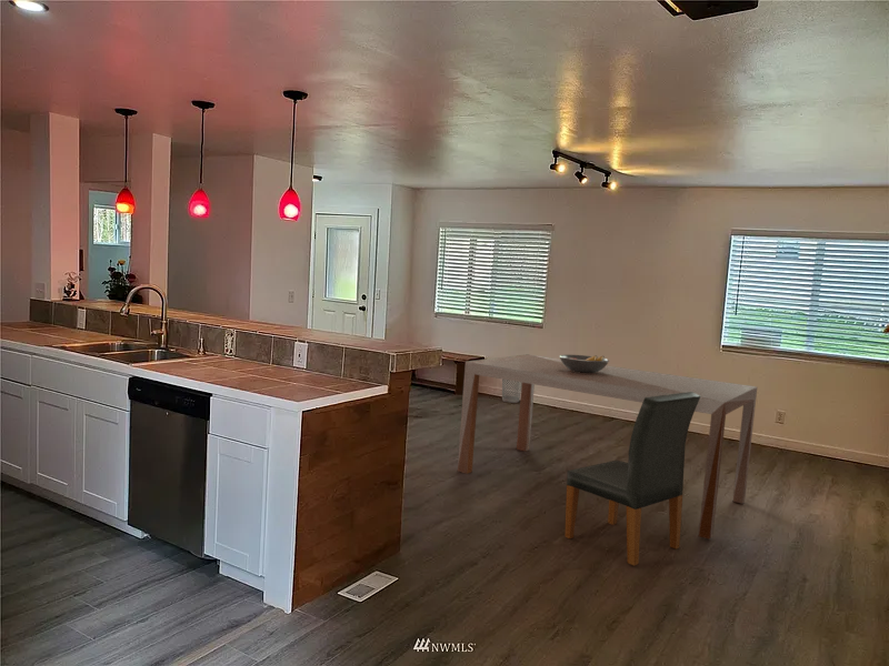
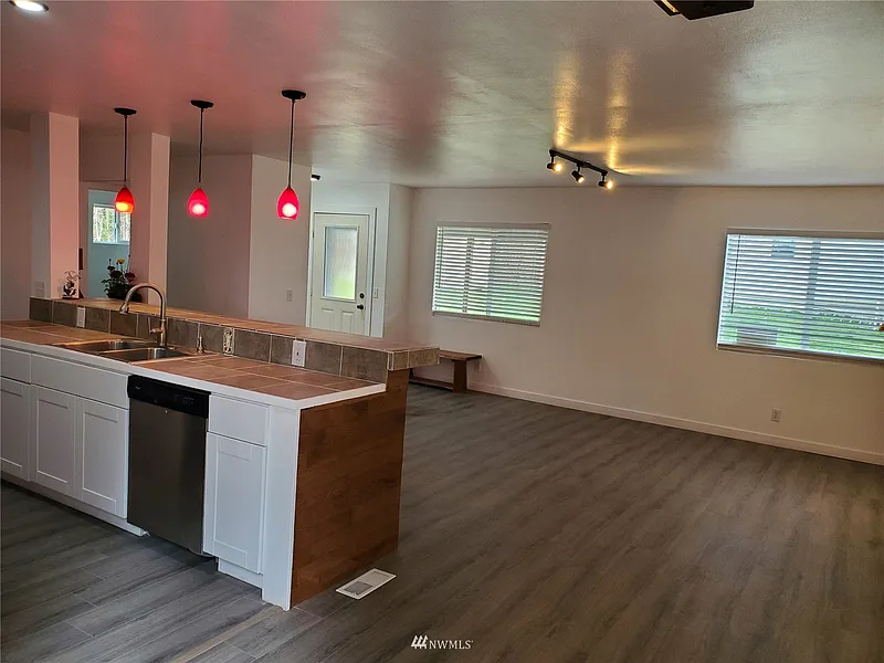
- table [457,353,758,541]
- wastebasket [501,379,522,404]
- fruit bowl [559,354,610,373]
- dining chair [565,392,701,567]
